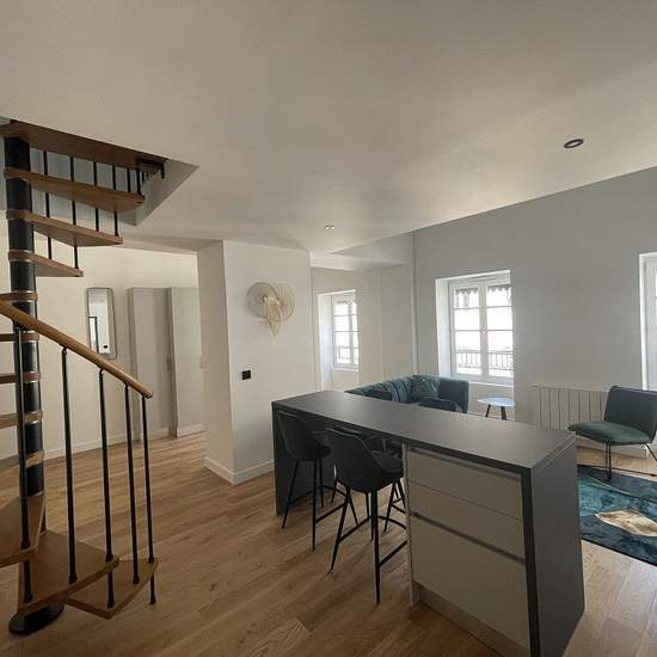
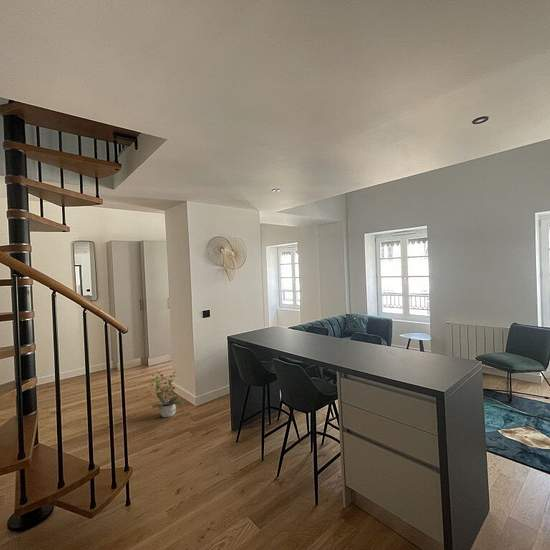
+ potted plant [148,369,185,418]
